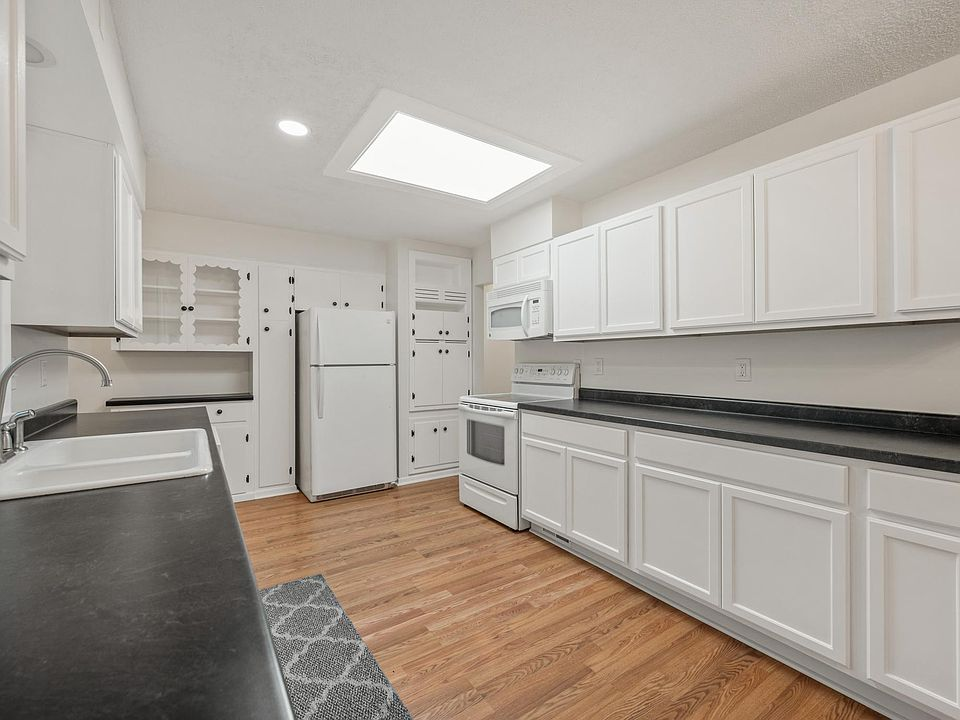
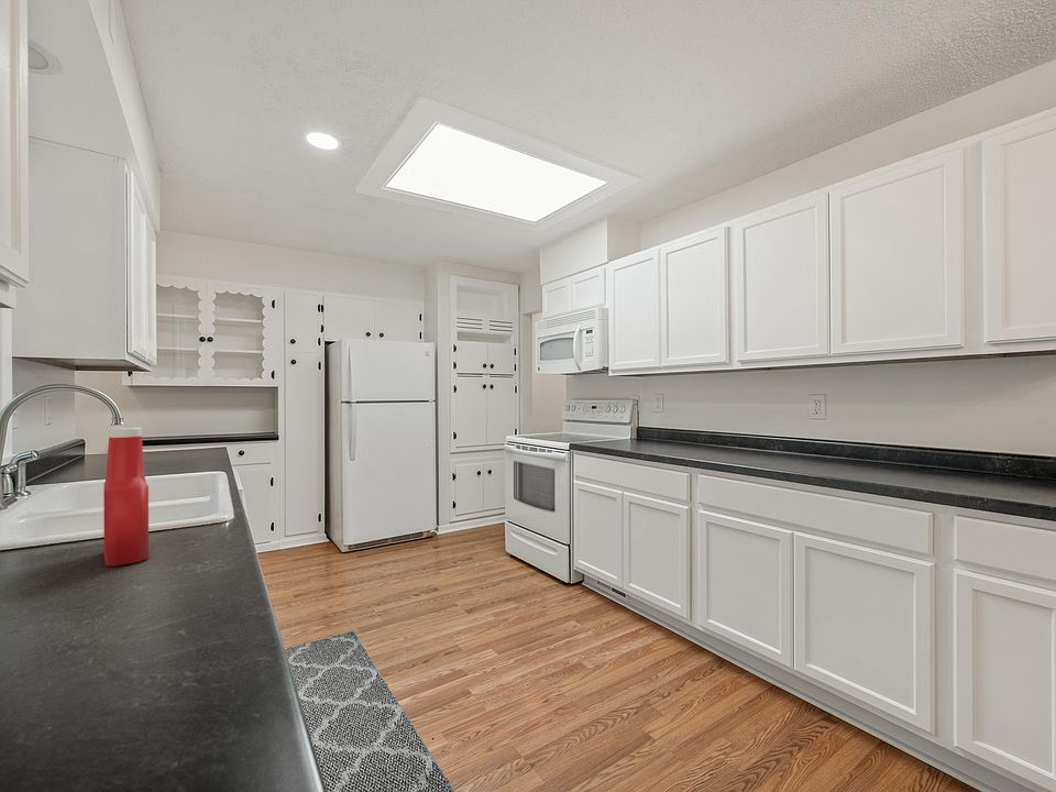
+ soap bottle [102,427,150,568]
